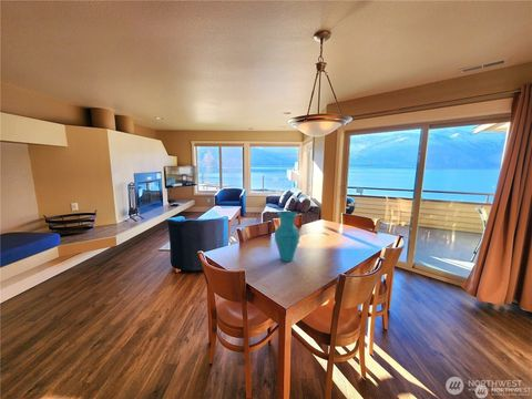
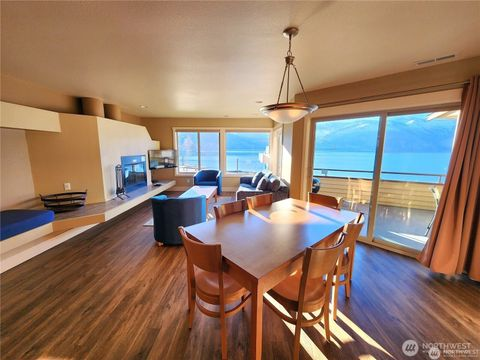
- vase [274,211,300,263]
